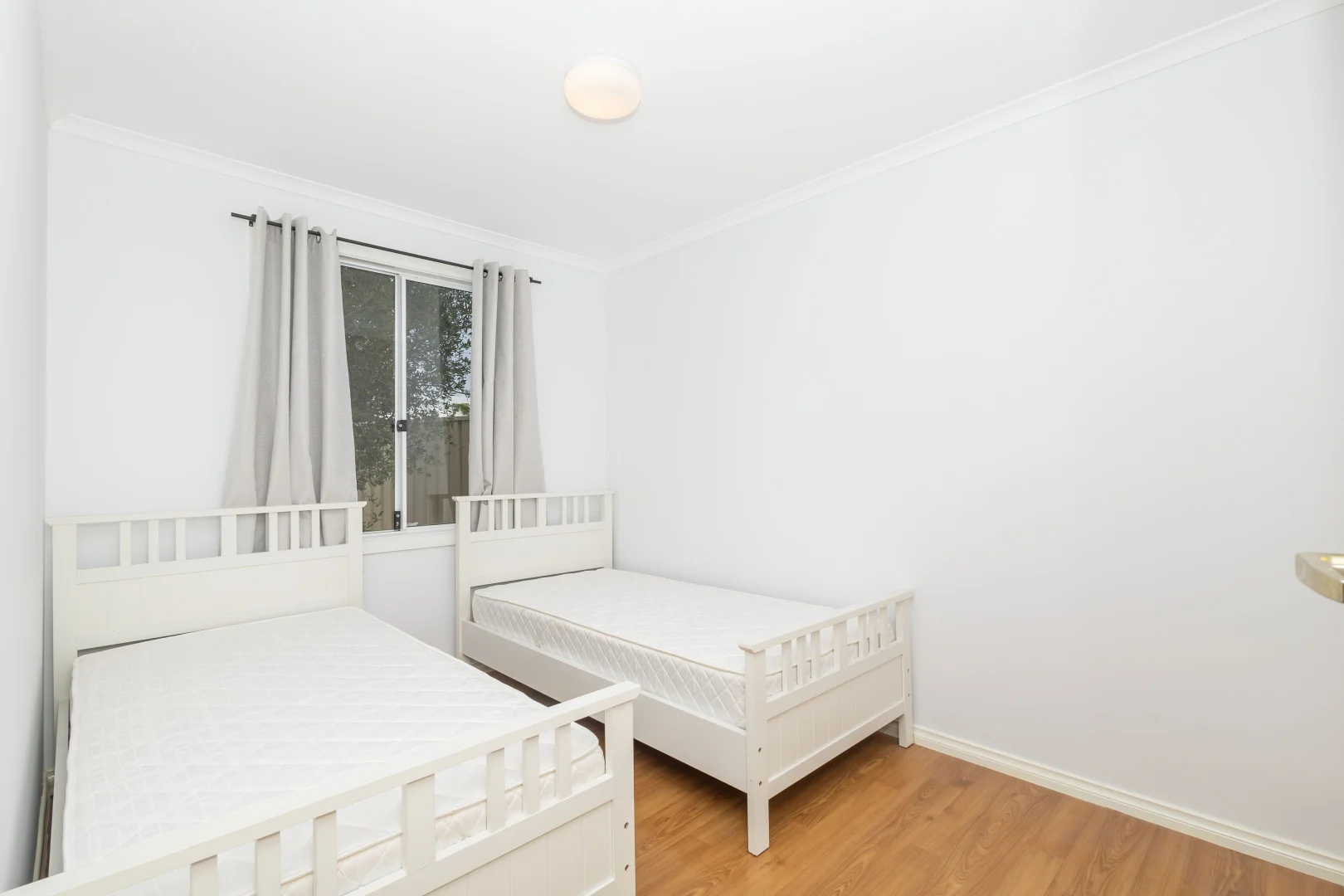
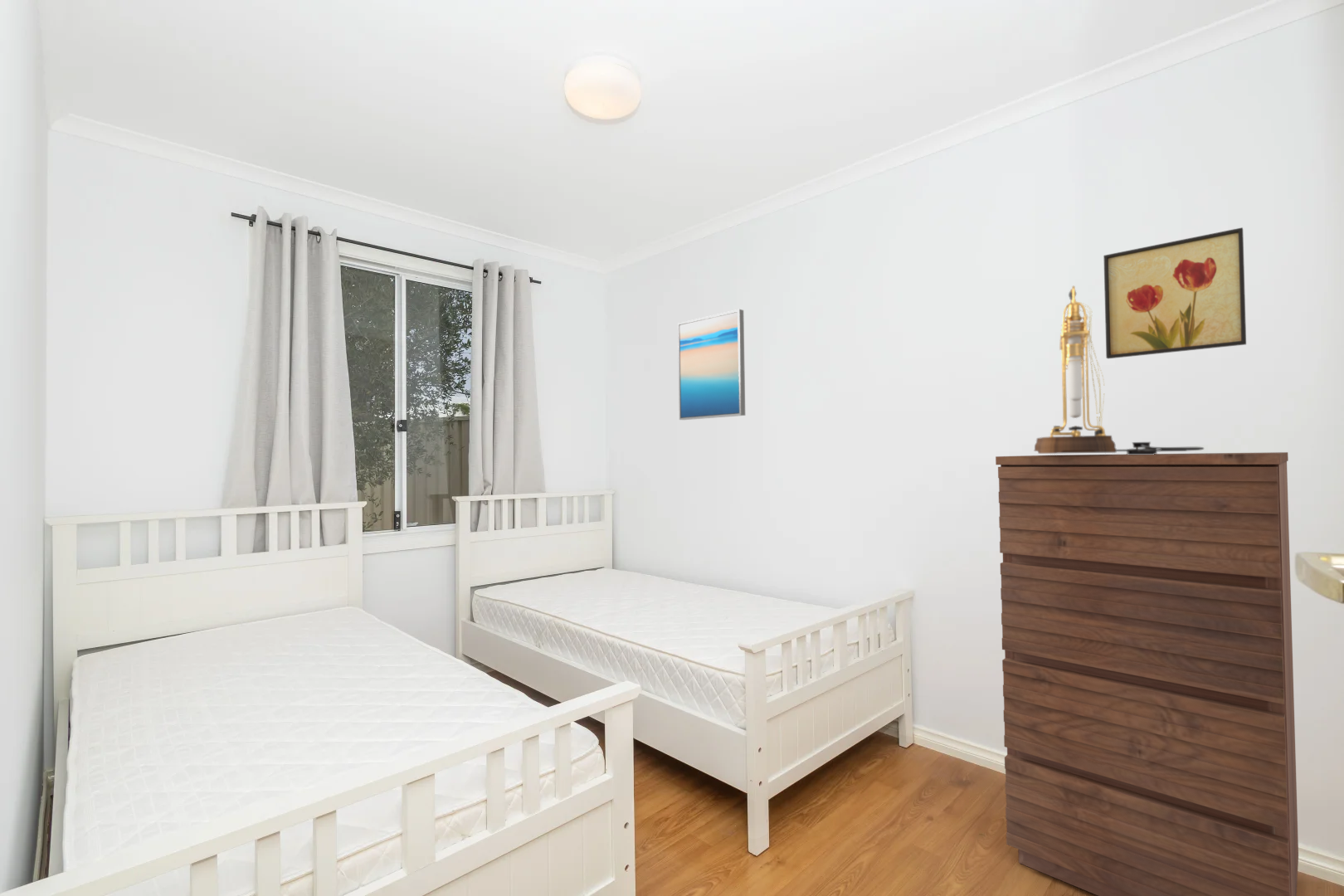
+ dresser [995,451,1299,896]
+ table lamp [1034,285,1205,455]
+ wall art [677,309,746,421]
+ wall art [1103,226,1247,359]
